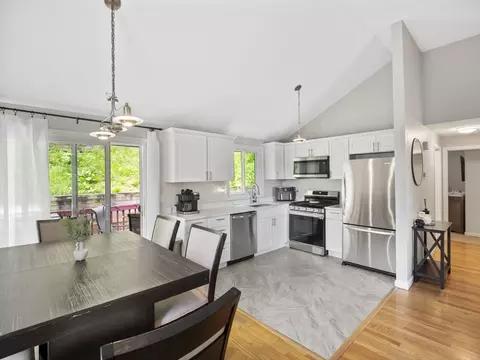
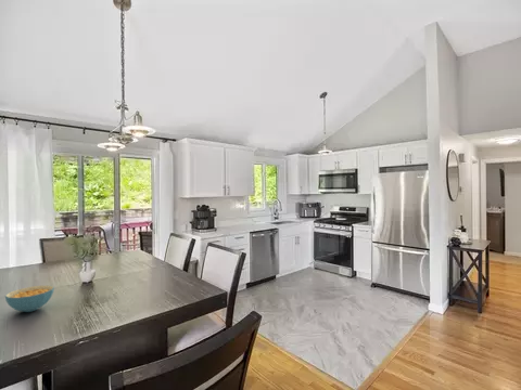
+ cereal bowl [4,285,55,313]
